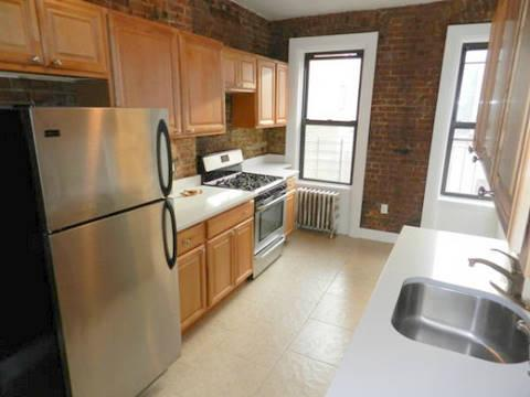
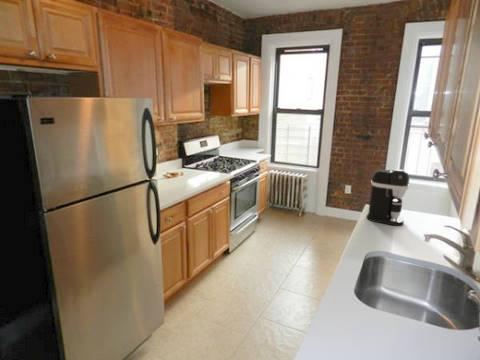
+ coffee maker [365,168,410,227]
